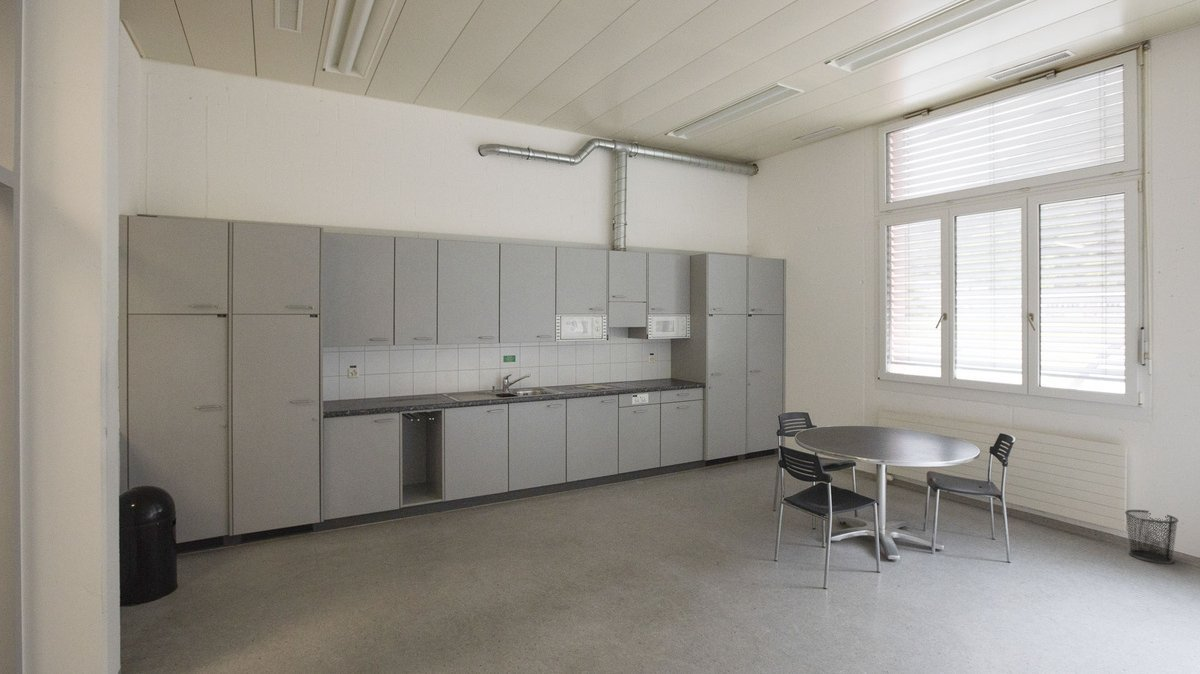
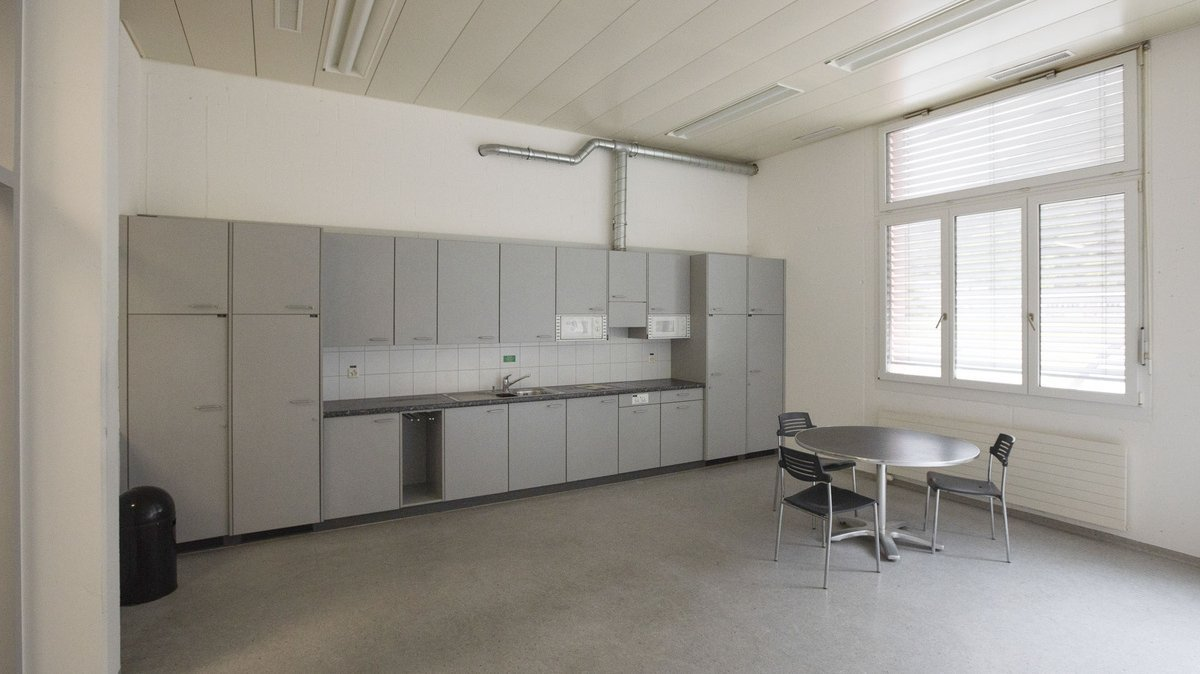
- waste bin [1124,509,1179,564]
